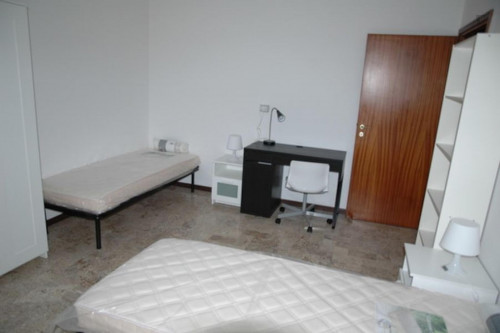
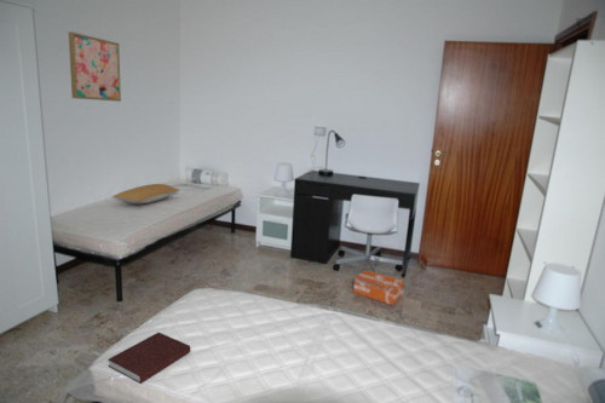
+ cardboard box [352,269,407,306]
+ notebook [106,332,191,385]
+ pillow [111,183,182,205]
+ wall art [68,30,122,103]
